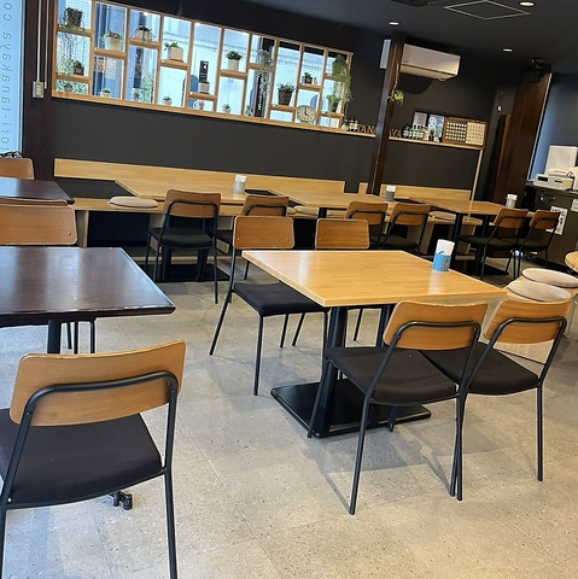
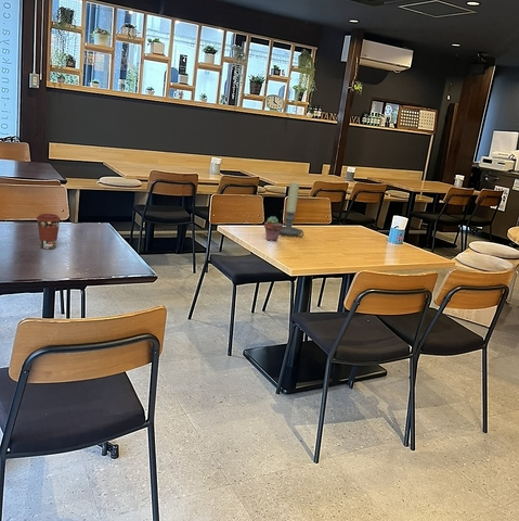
+ coffee cup [36,213,62,250]
+ candle holder [280,181,304,239]
+ potted succulent [263,215,284,242]
